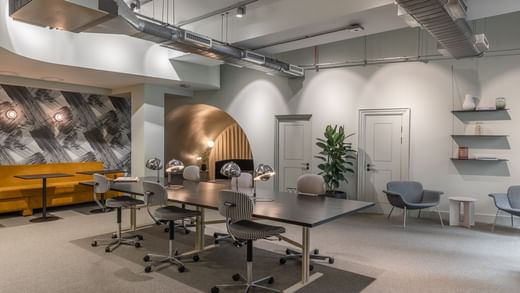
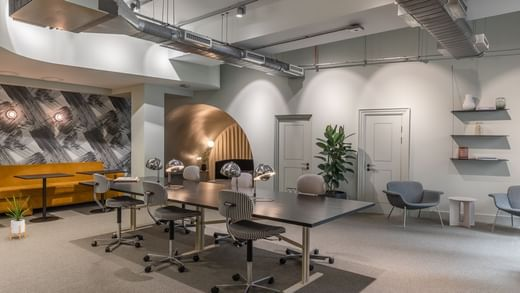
+ house plant [3,193,32,240]
